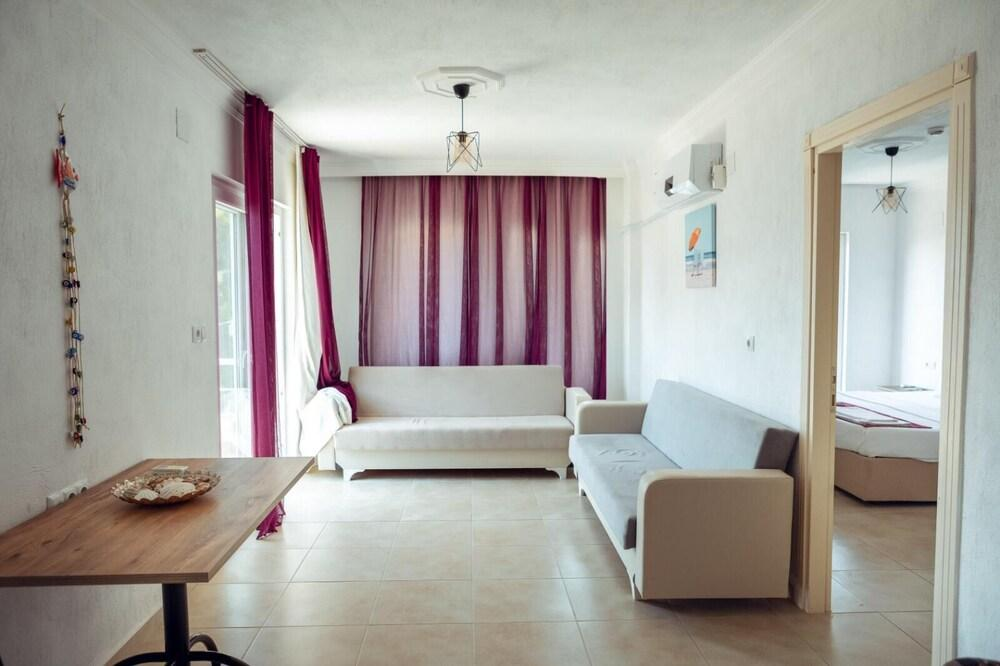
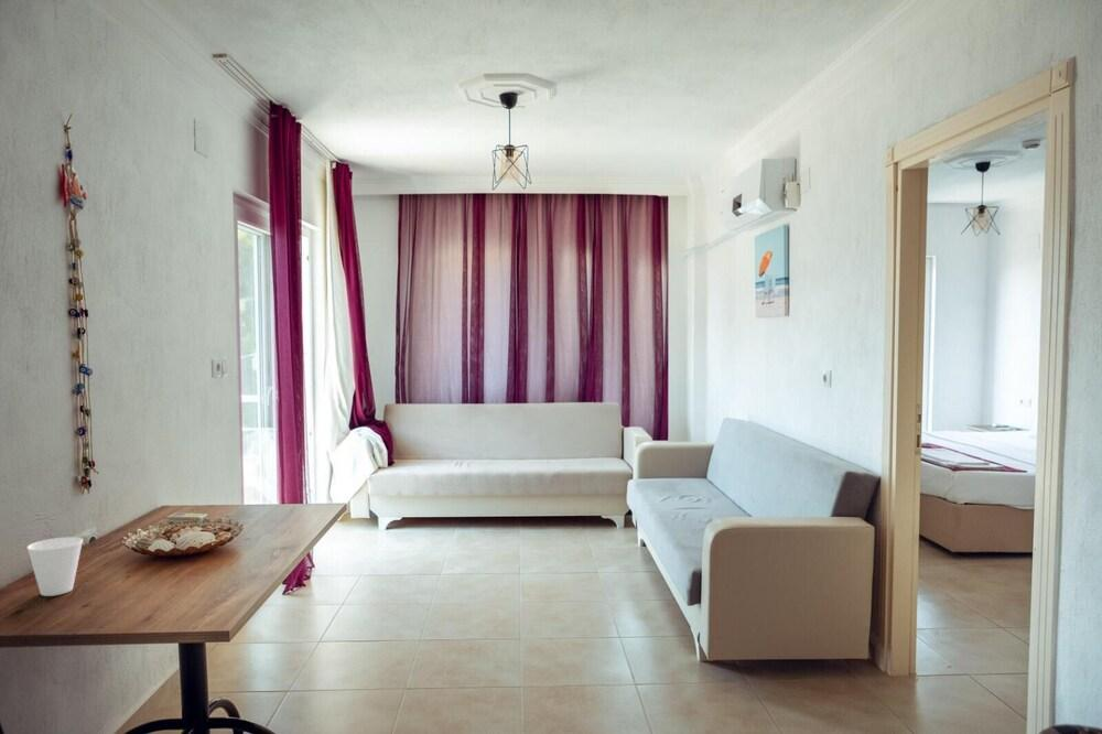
+ cup [25,536,84,597]
